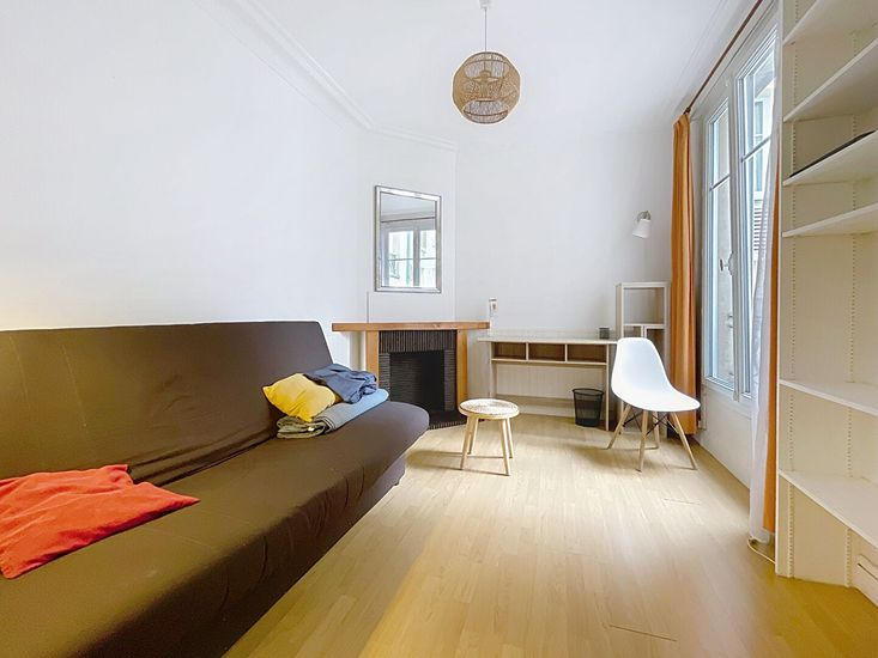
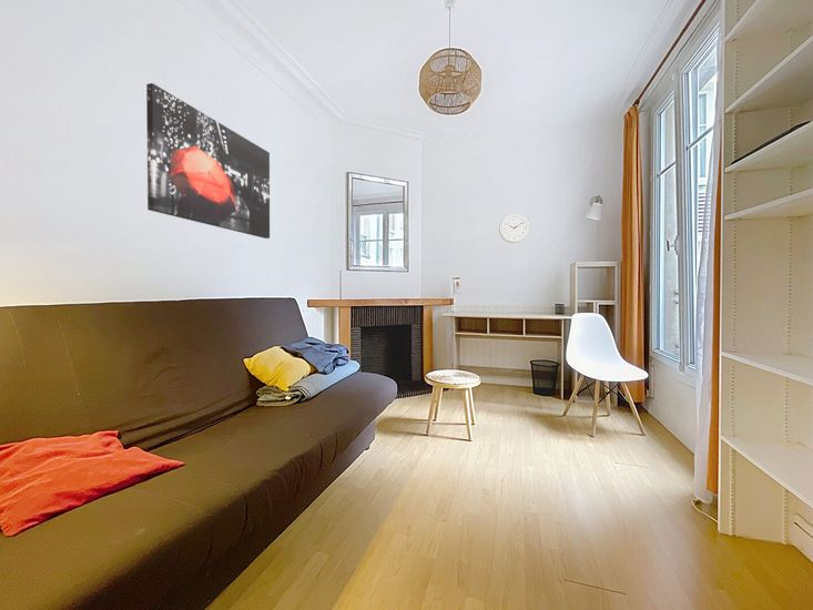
+ wall clock [498,213,530,244]
+ wall art [145,82,271,240]
